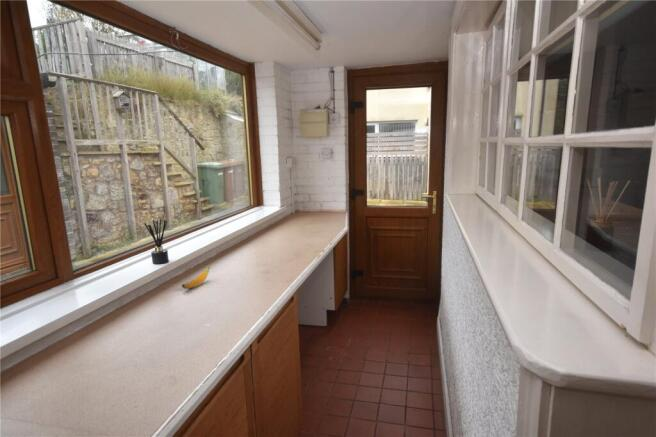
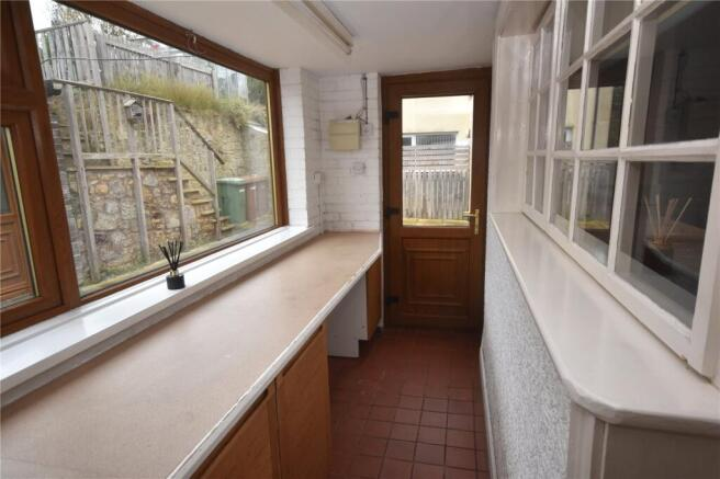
- banana [181,266,211,290]
